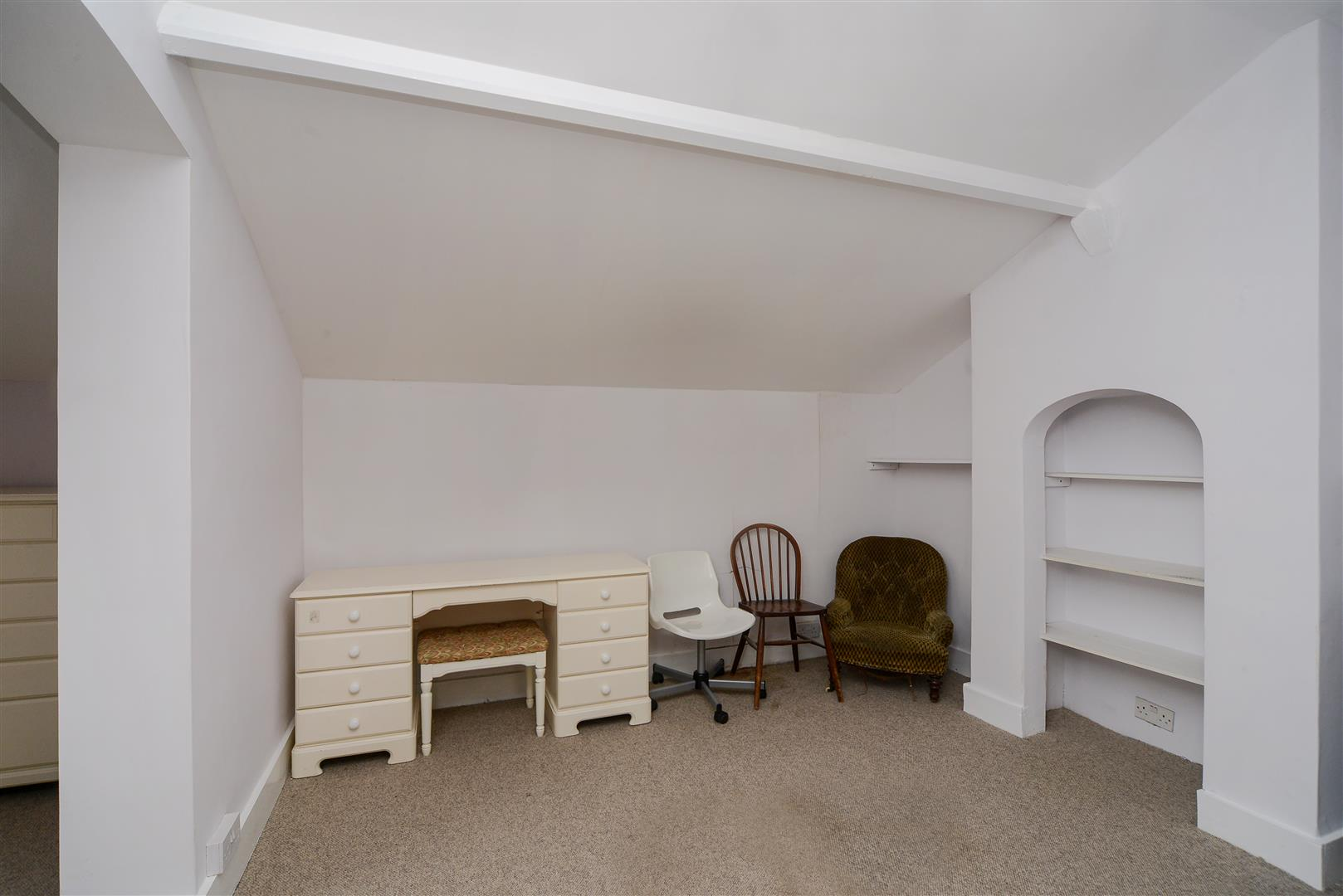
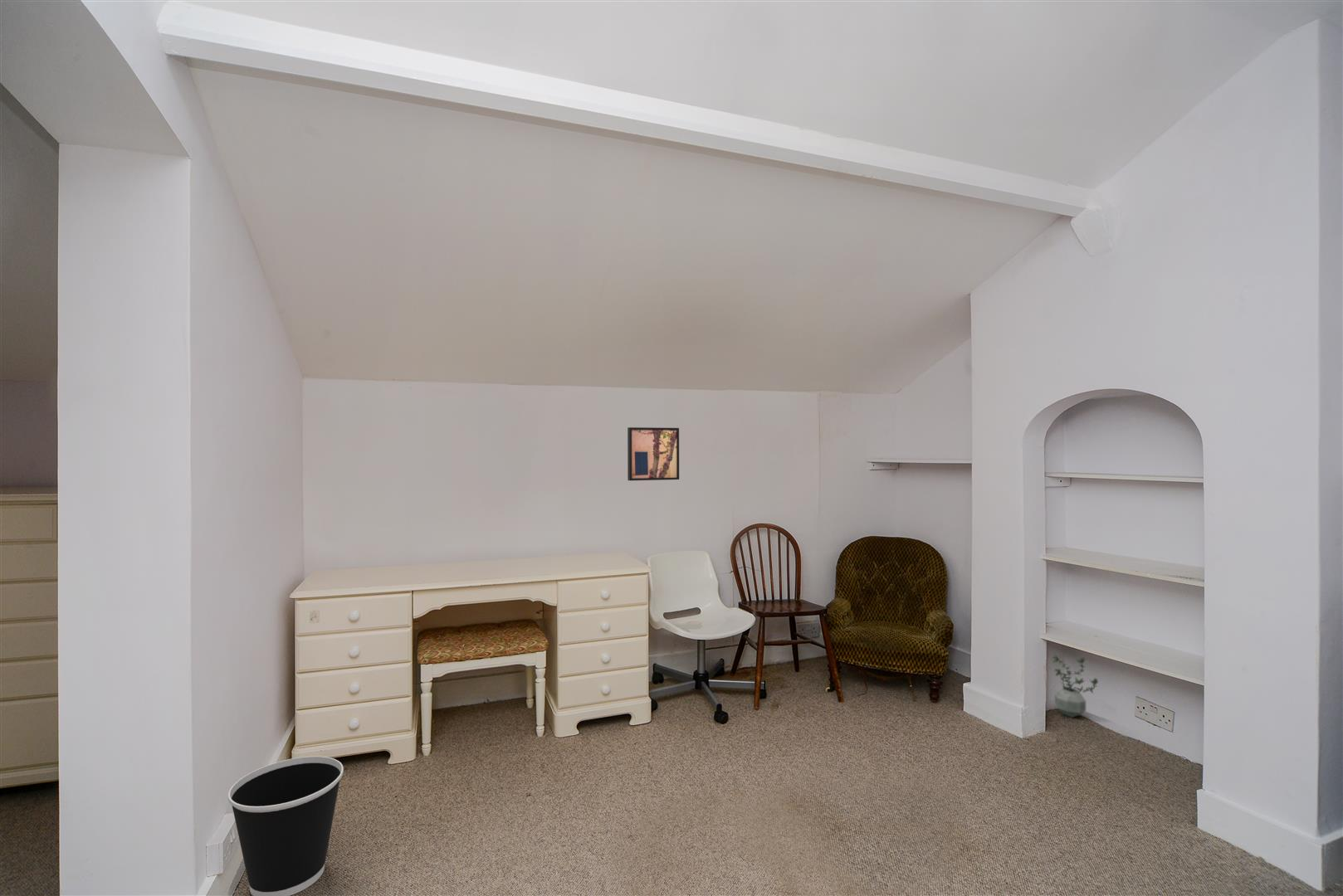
+ wall art [627,426,680,481]
+ wastebasket [227,756,344,896]
+ potted plant [1052,654,1099,718]
